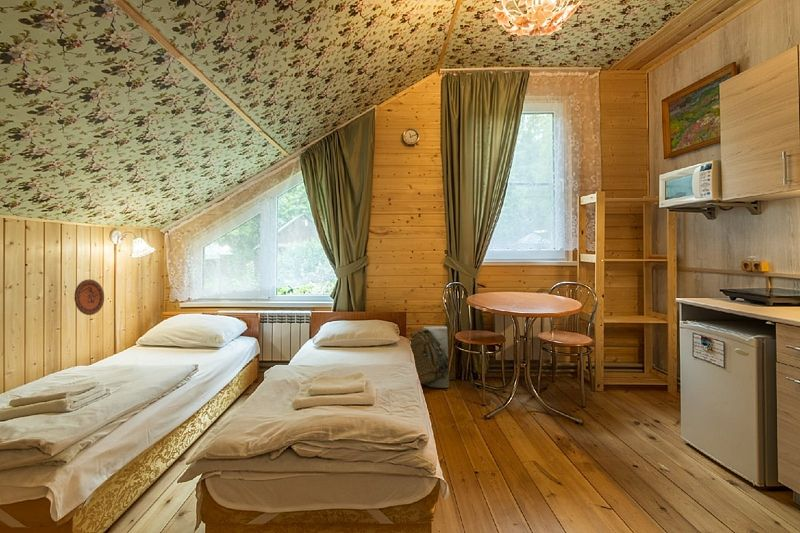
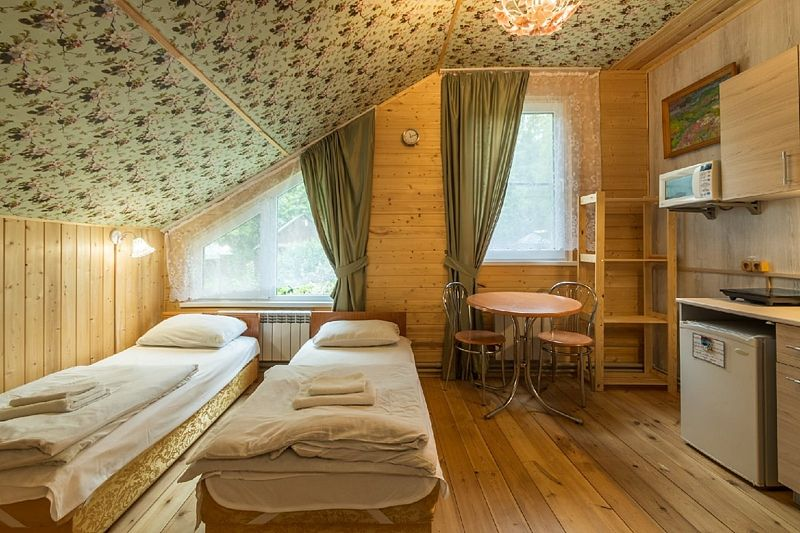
- backpack [409,326,450,389]
- decorative plate [73,279,105,316]
